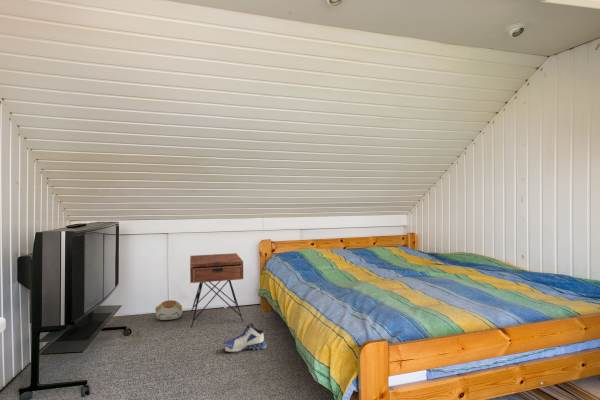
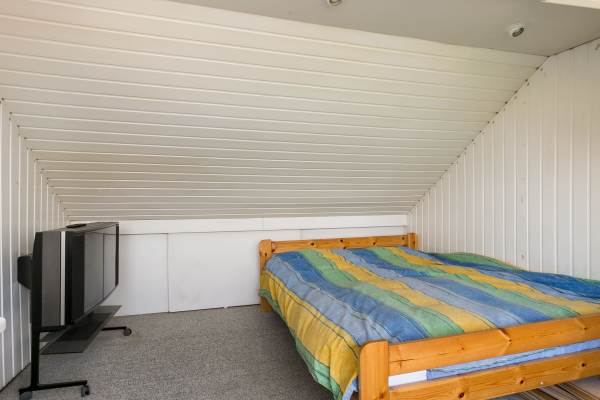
- nightstand [189,252,244,328]
- sneaker [224,322,267,353]
- plush toy [154,299,183,321]
